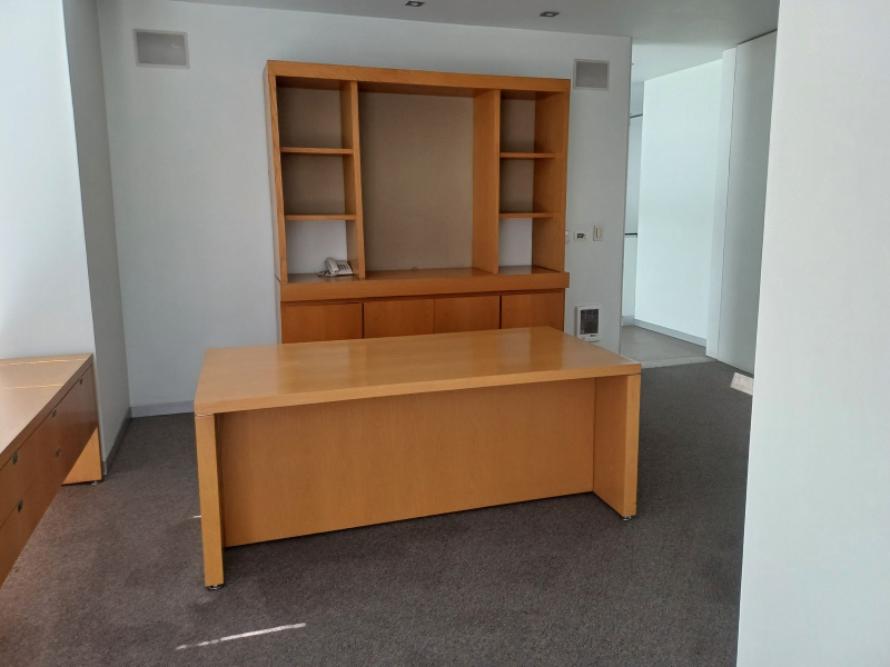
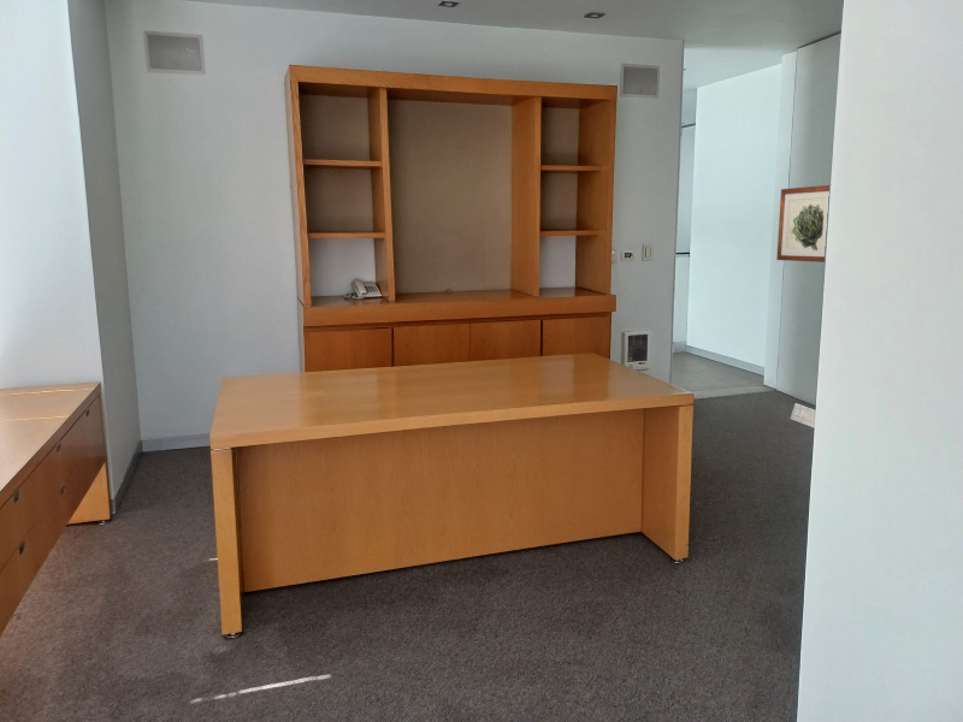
+ wall art [775,184,831,264]
